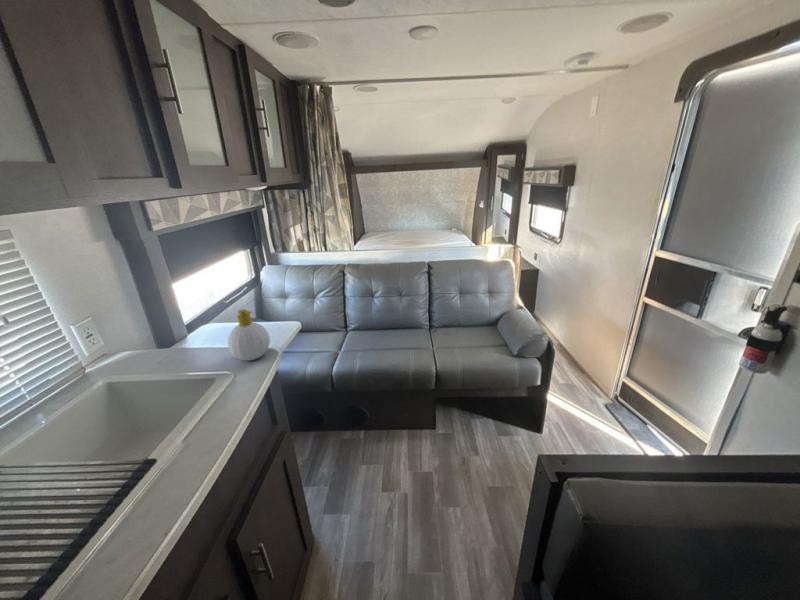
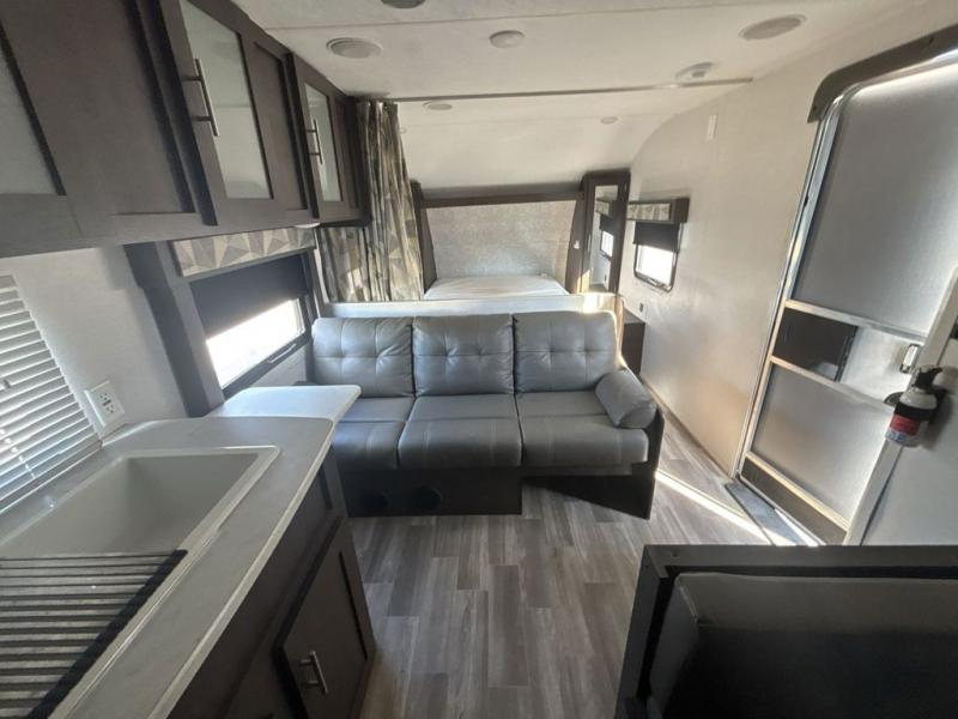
- soap bottle [227,308,271,362]
